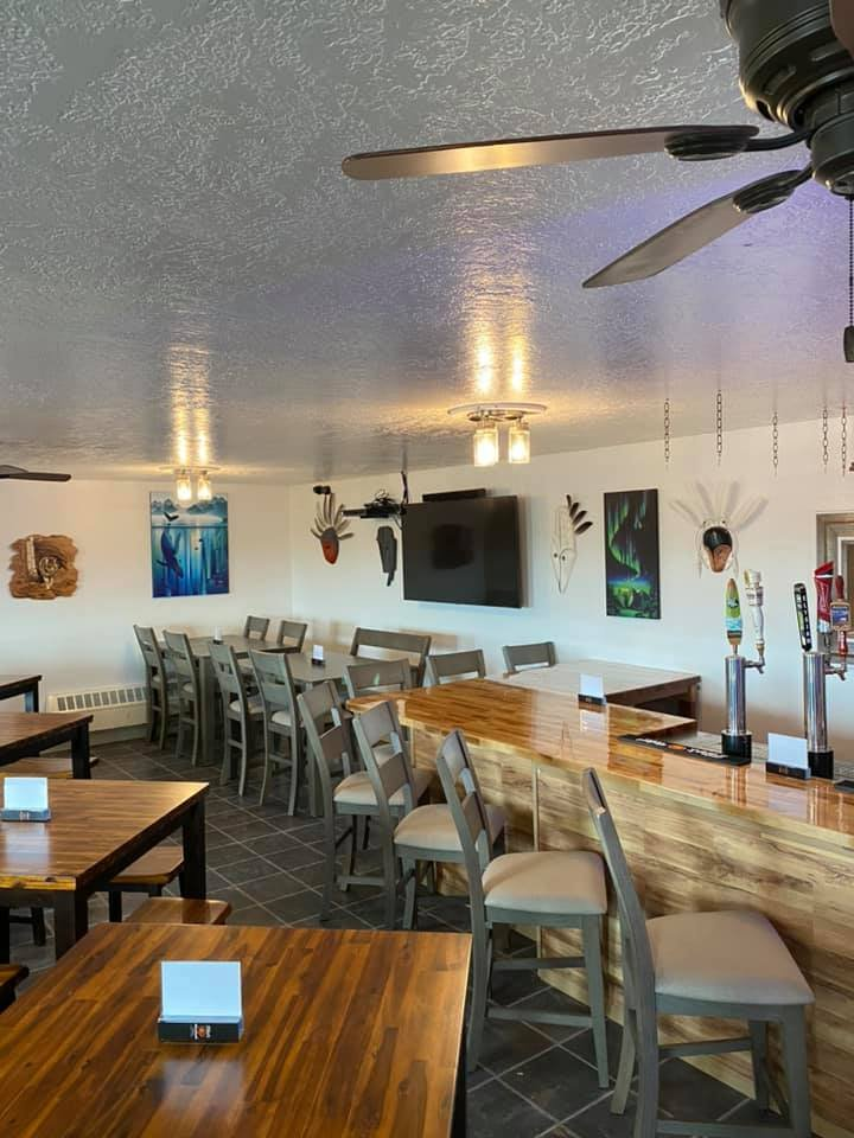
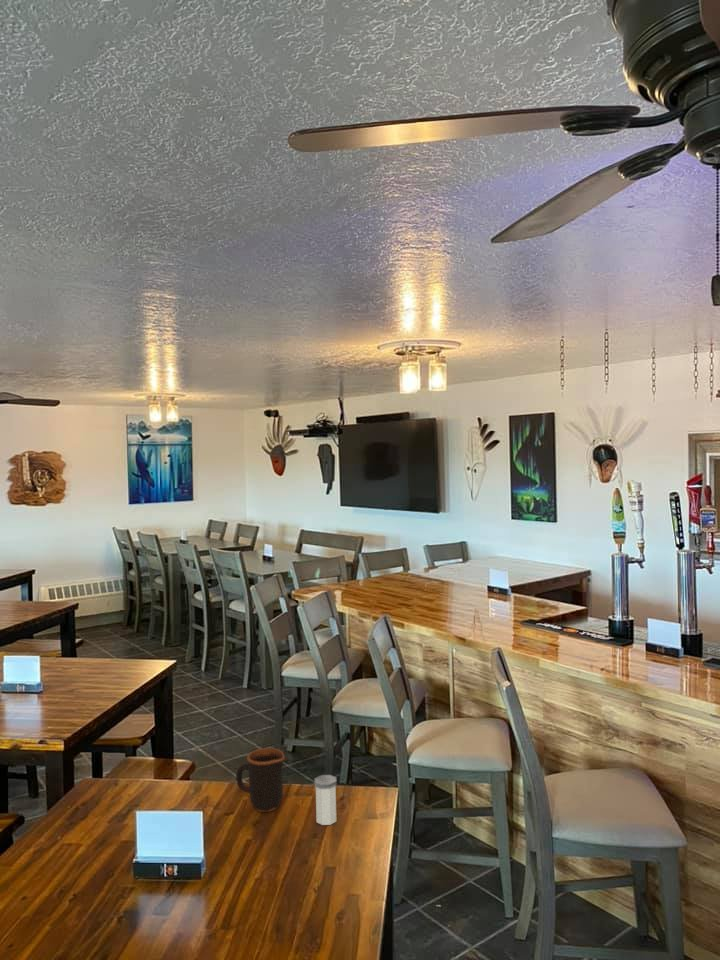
+ mug [235,747,286,813]
+ salt shaker [314,774,338,826]
